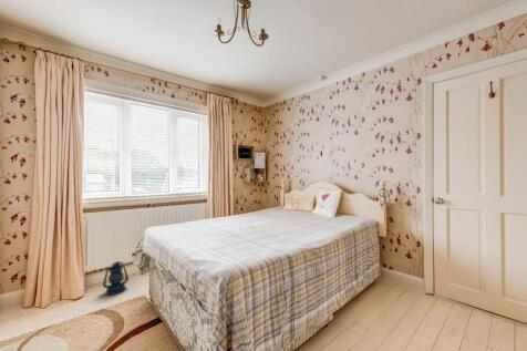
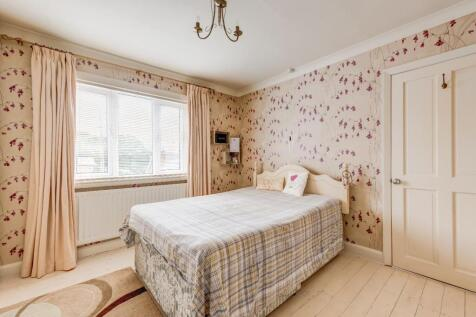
- lantern [102,260,130,296]
